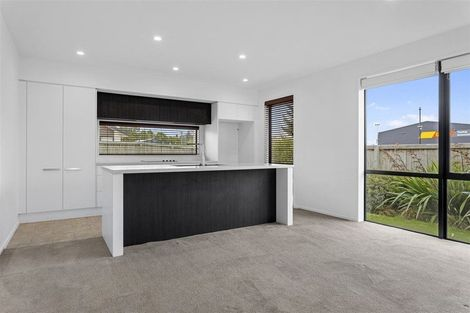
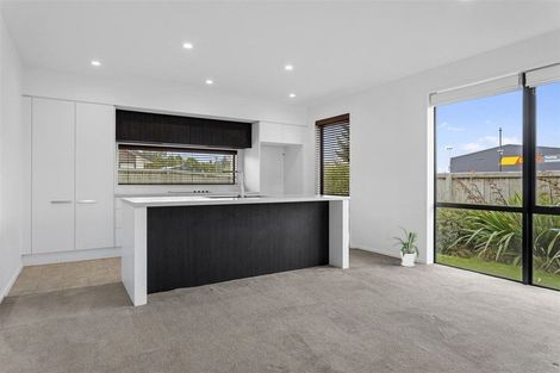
+ house plant [386,225,419,268]
